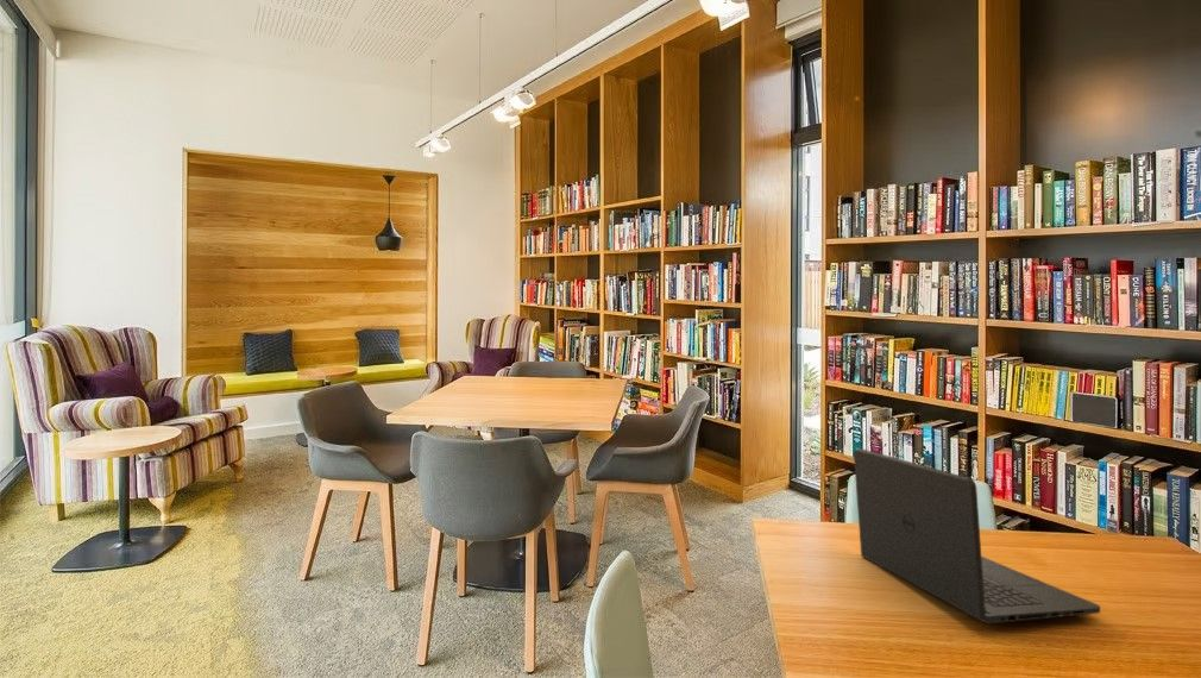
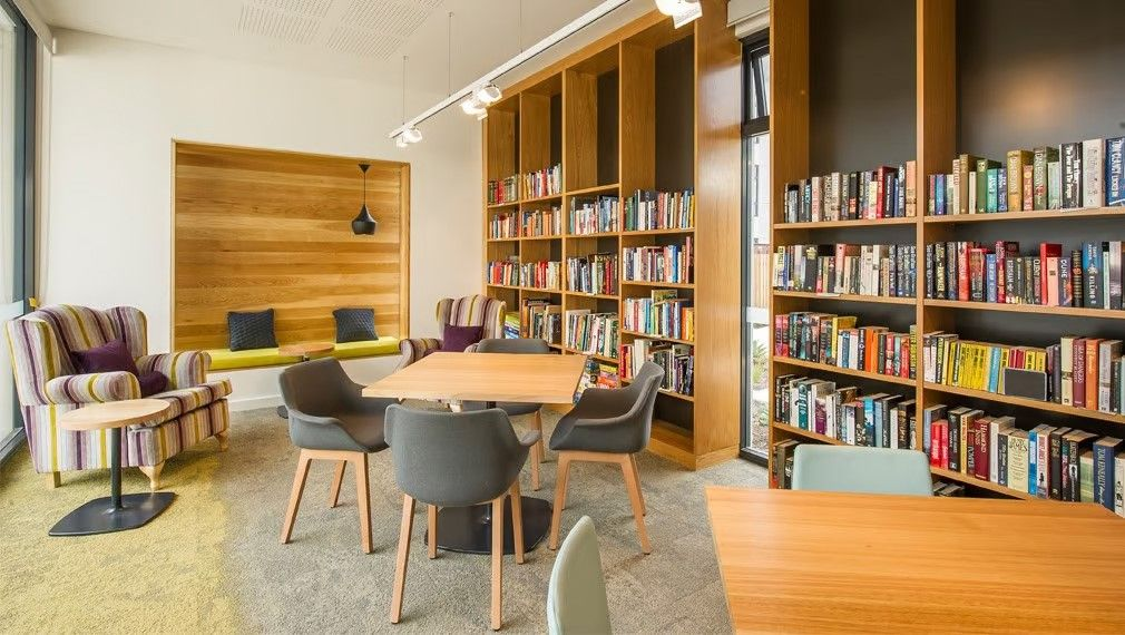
- laptop [853,447,1102,624]
